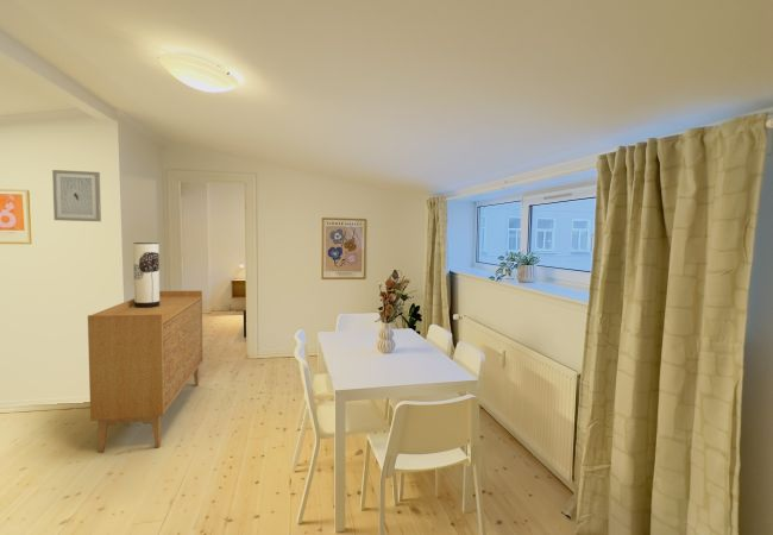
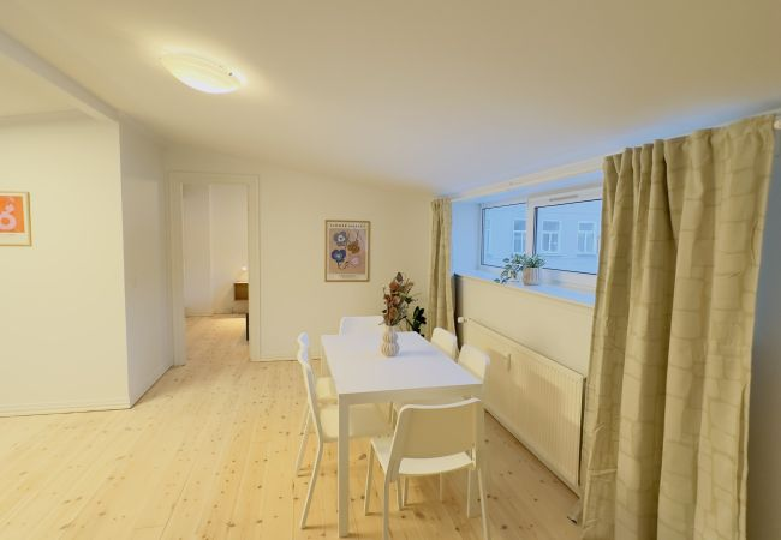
- wall art [51,169,102,222]
- table lamp [132,241,161,308]
- sideboard [87,290,203,453]
